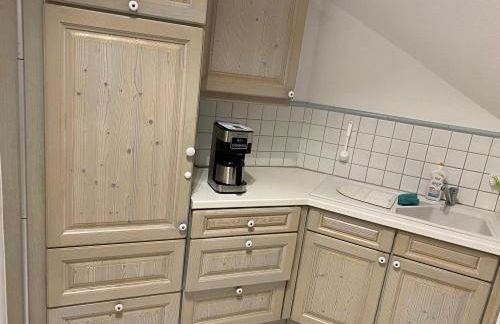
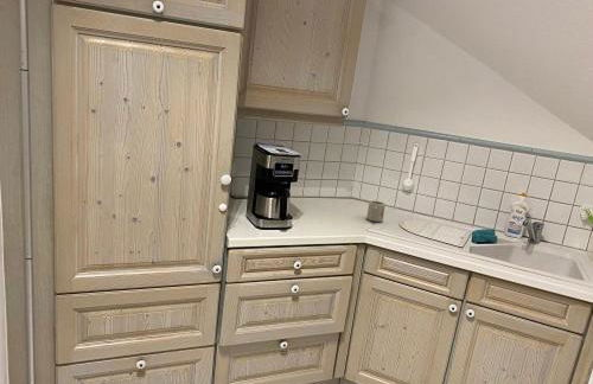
+ cup [365,199,387,223]
